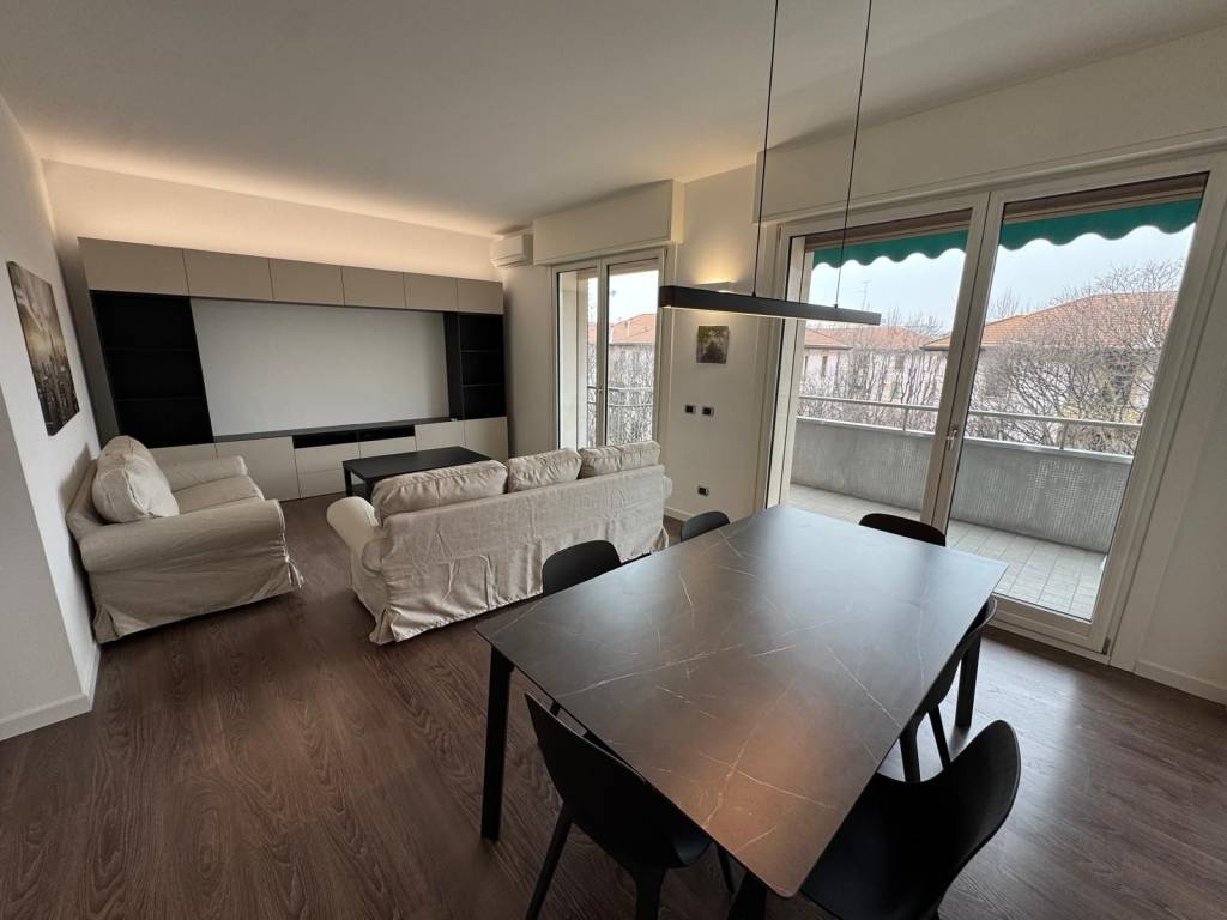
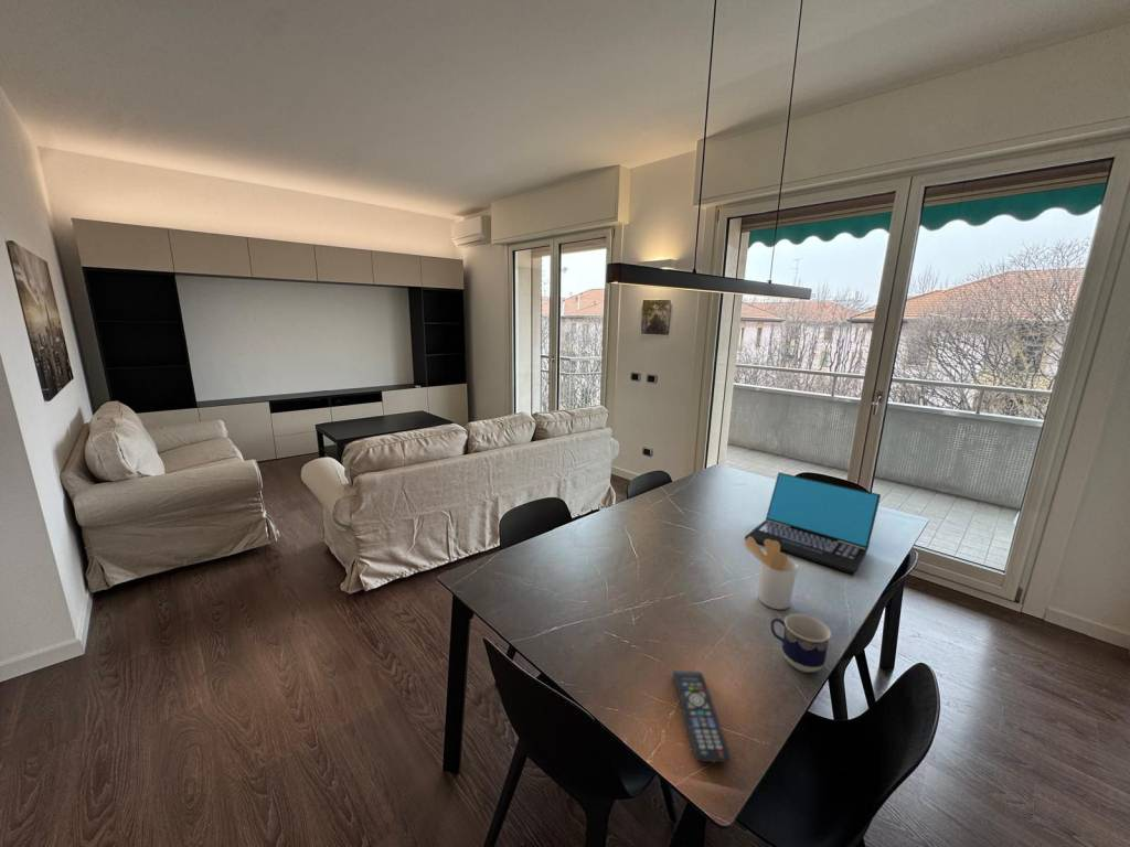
+ remote control [671,669,732,763]
+ utensil holder [743,536,799,610]
+ laptop [744,471,882,575]
+ cup [770,613,832,674]
